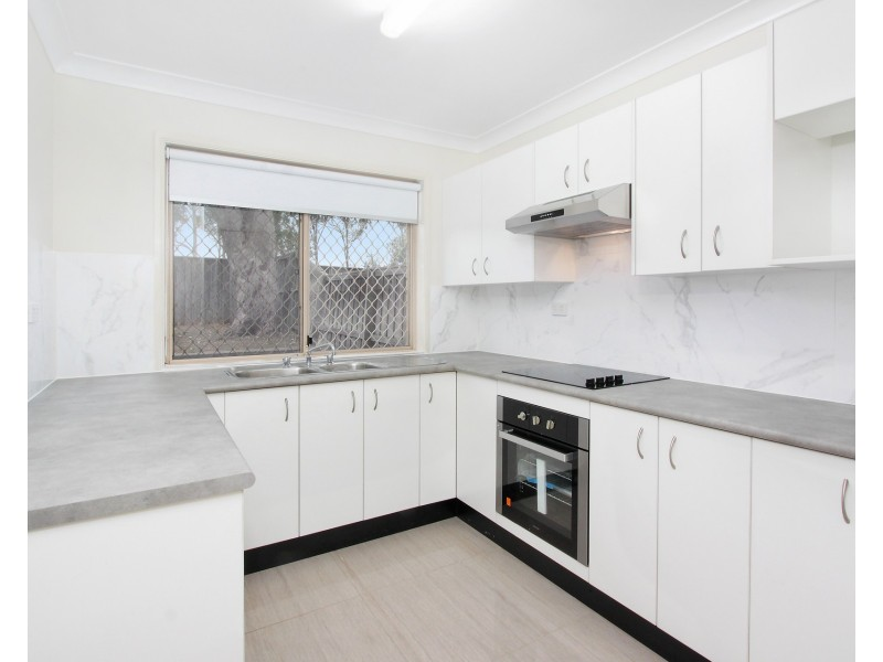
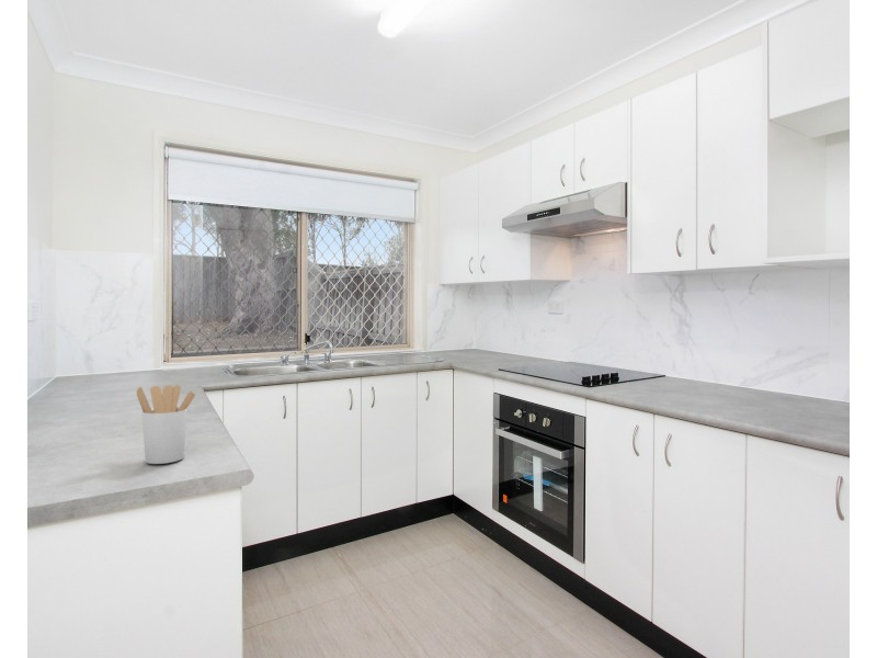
+ utensil holder [136,384,196,465]
